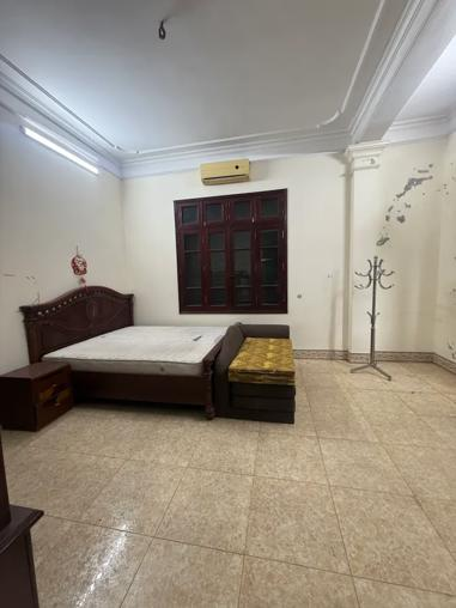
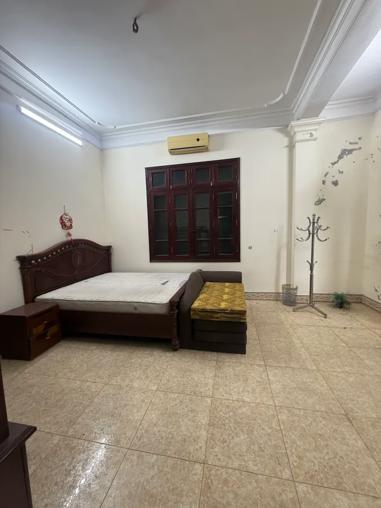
+ wastebasket [281,283,299,307]
+ potted plant [326,291,355,309]
